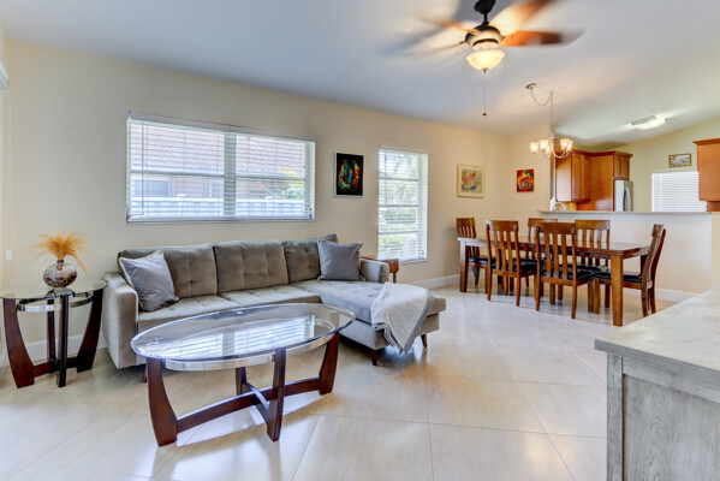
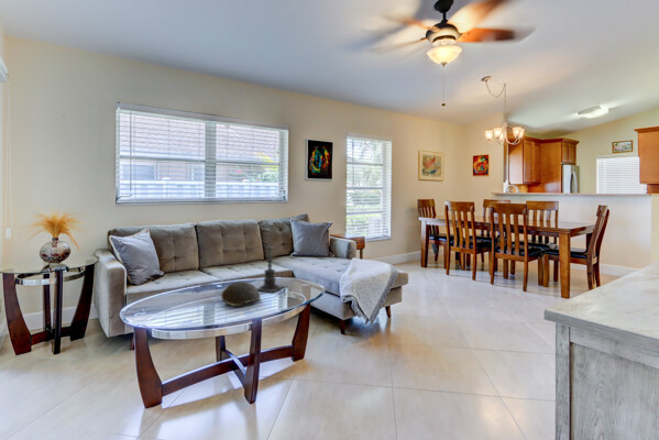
+ decorative bowl [220,280,262,307]
+ candle holder [256,245,286,293]
